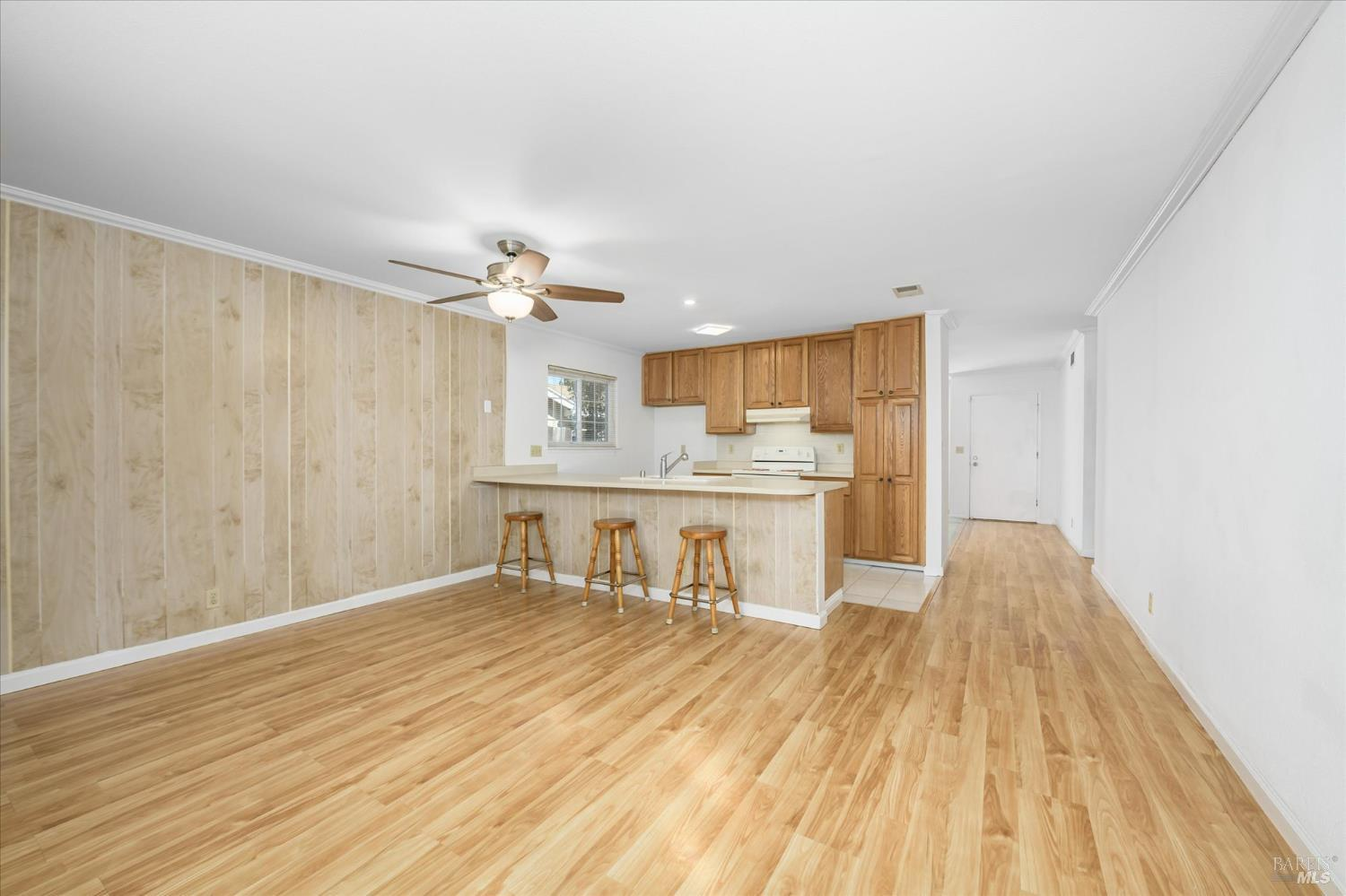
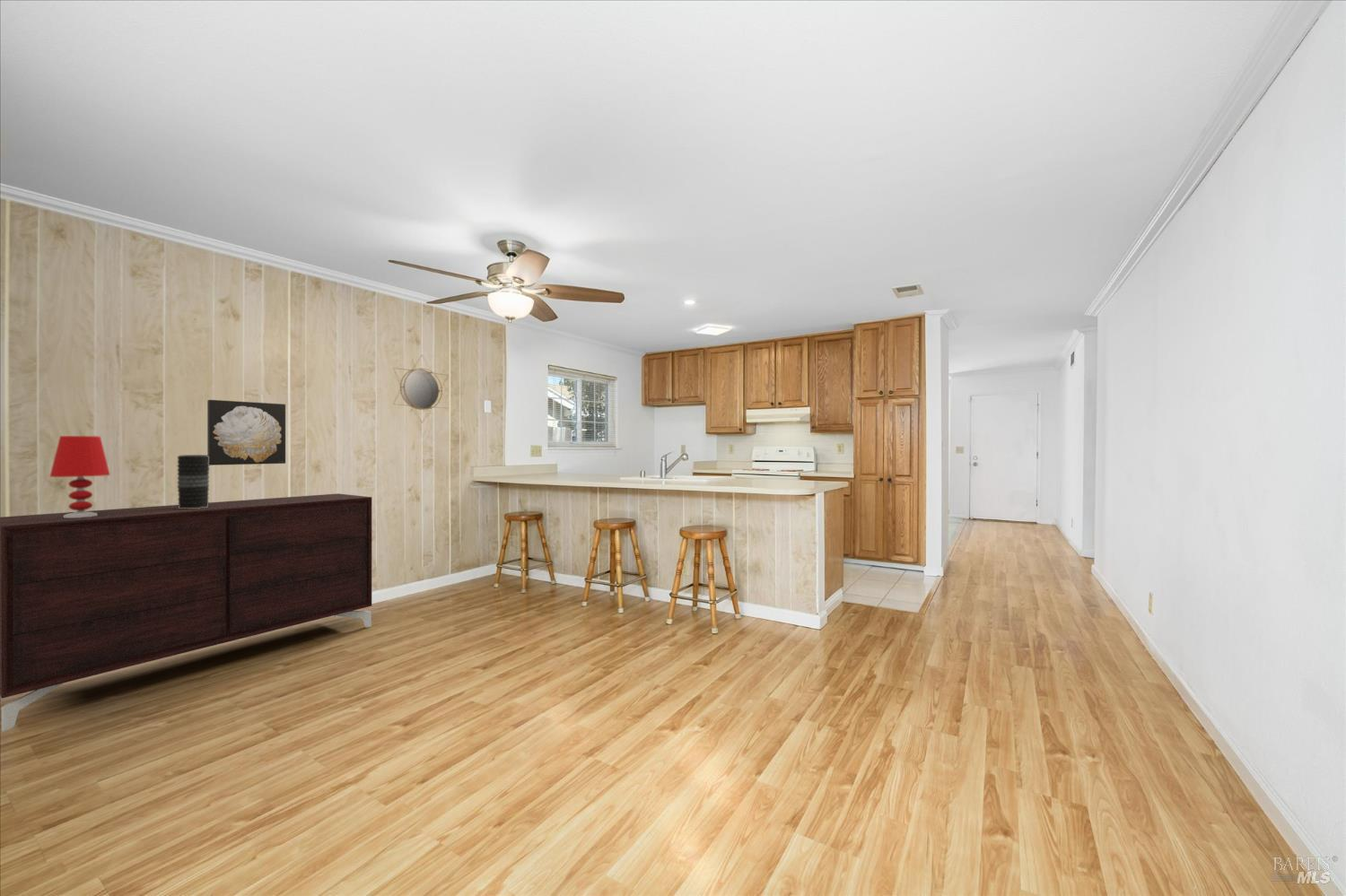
+ home mirror [392,354,450,424]
+ sideboard [0,492,372,732]
+ wall art [206,399,286,466]
+ vase [177,454,210,509]
+ table lamp [48,435,111,518]
